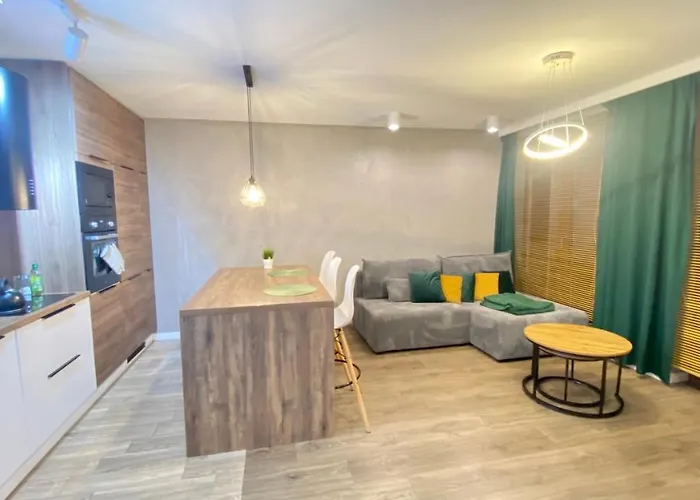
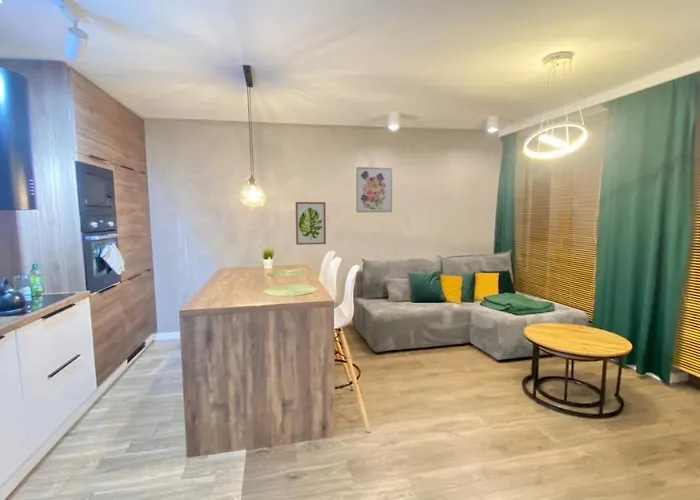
+ wall art [295,201,327,246]
+ wall art [355,166,393,213]
